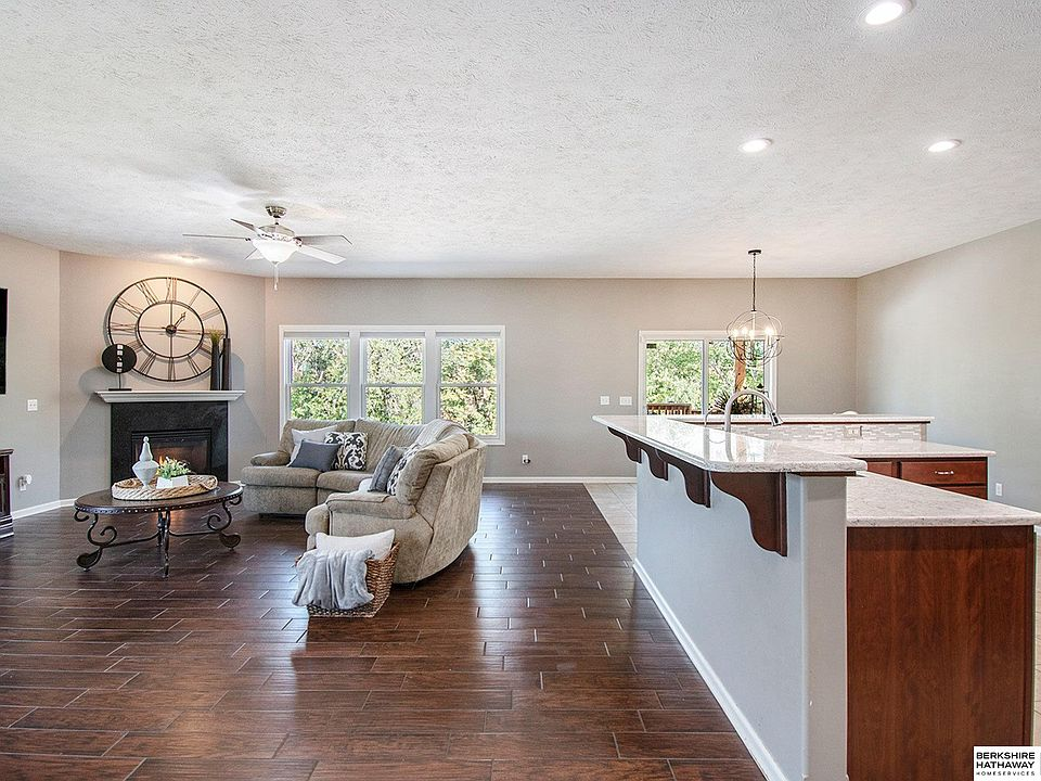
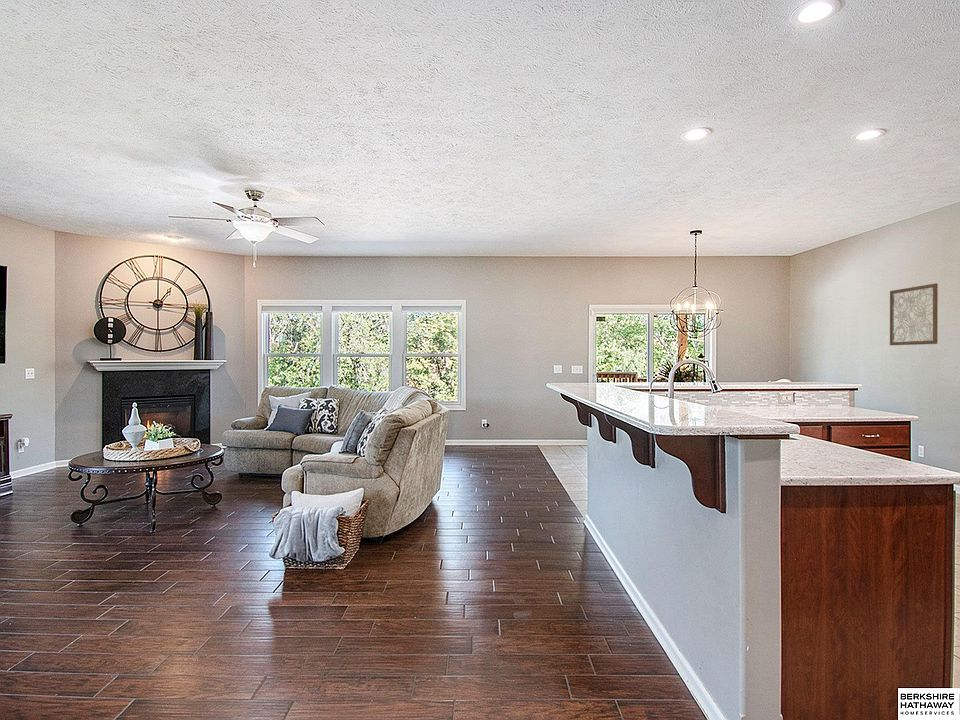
+ wall art [889,282,939,346]
